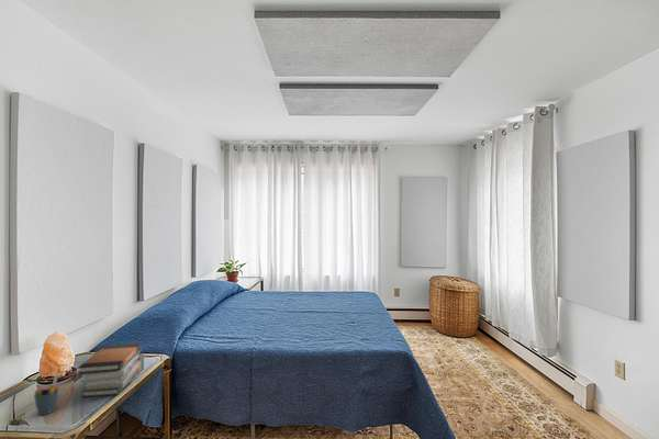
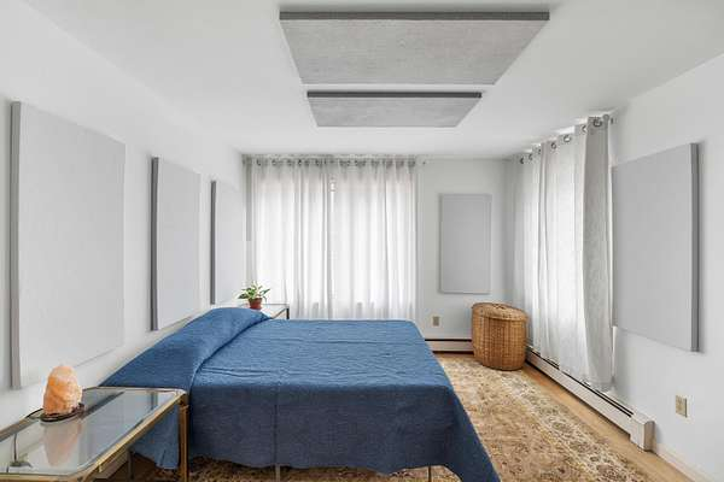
- book stack [77,342,143,398]
- pen holder [33,375,59,416]
